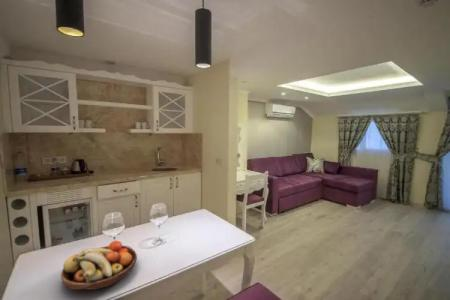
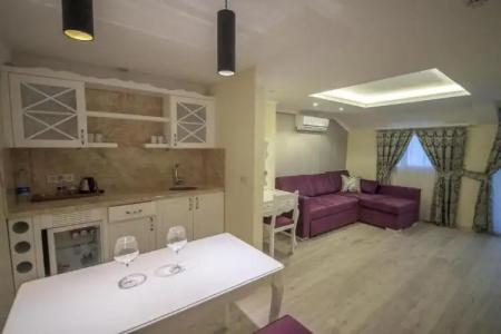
- fruit bowl [60,240,138,291]
